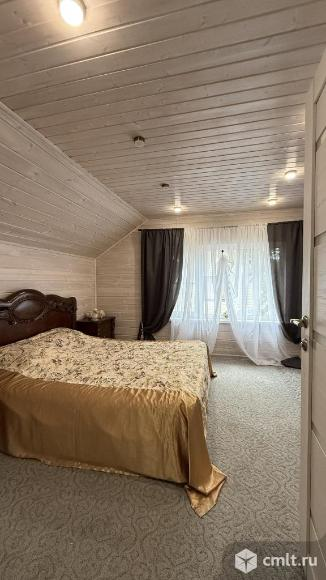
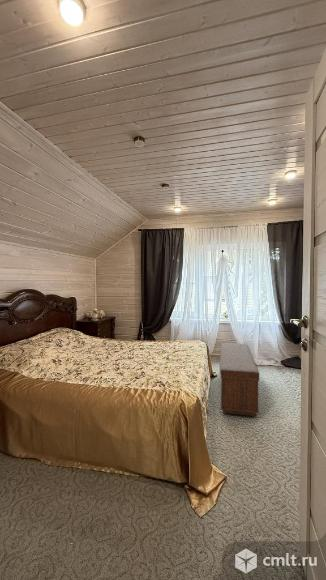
+ bench [219,342,260,417]
